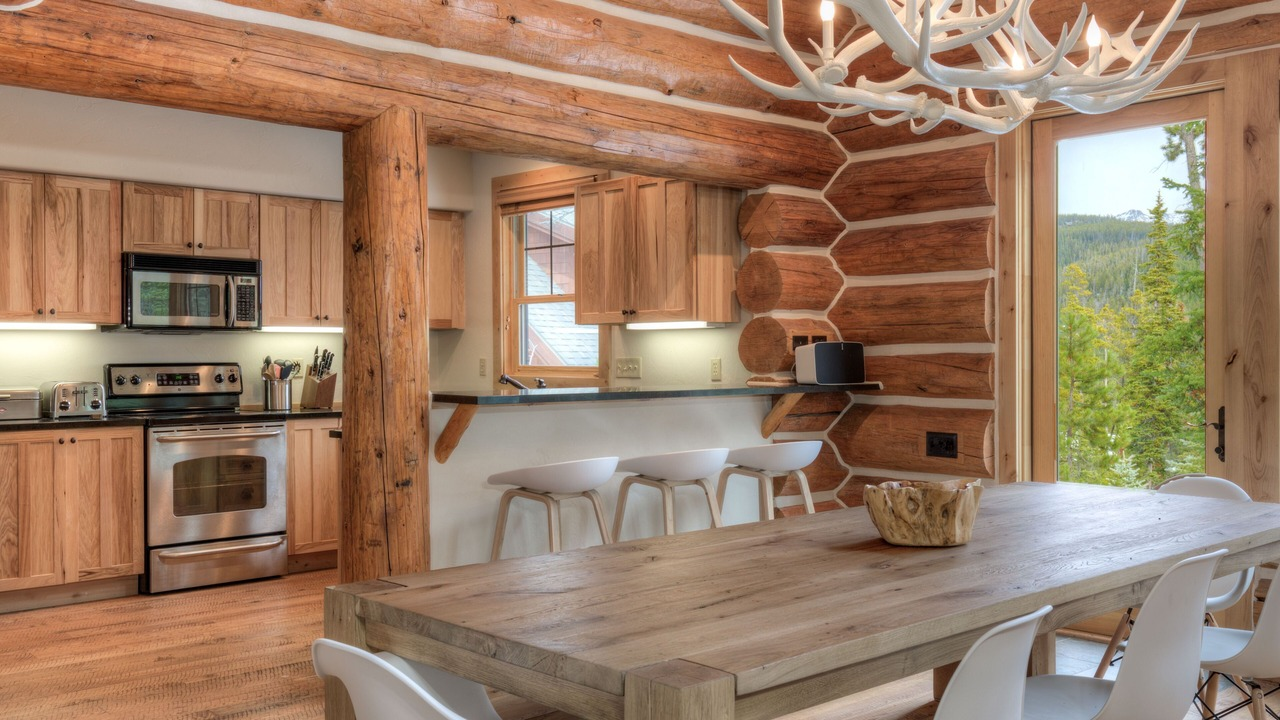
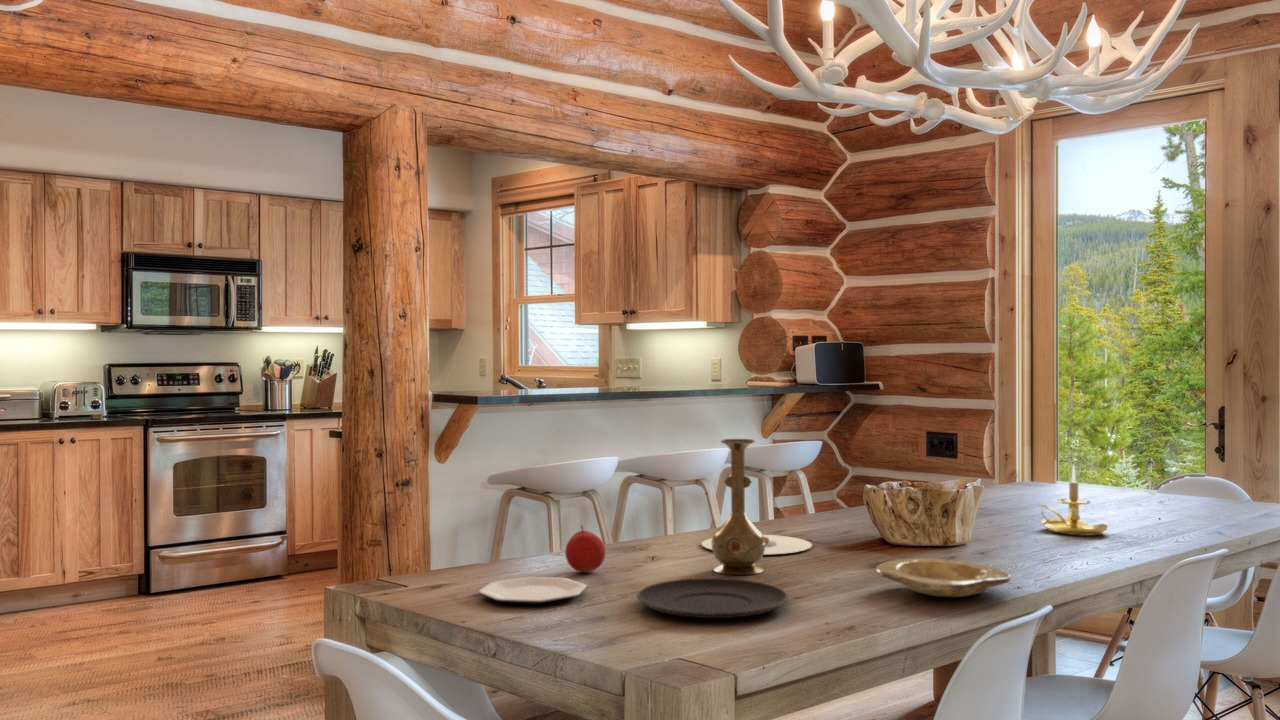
+ plate [875,558,1012,598]
+ candle holder [1036,463,1109,537]
+ plate [636,577,790,619]
+ vase [711,438,766,576]
+ fruit [564,524,606,573]
+ plate [478,576,588,605]
+ plate [701,530,813,555]
